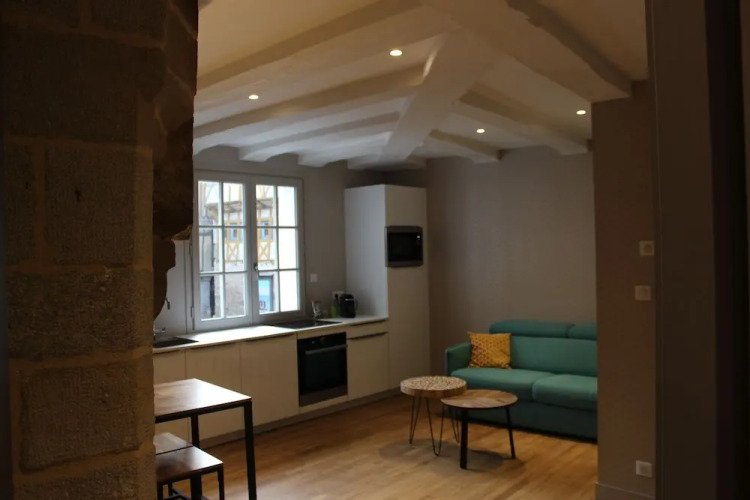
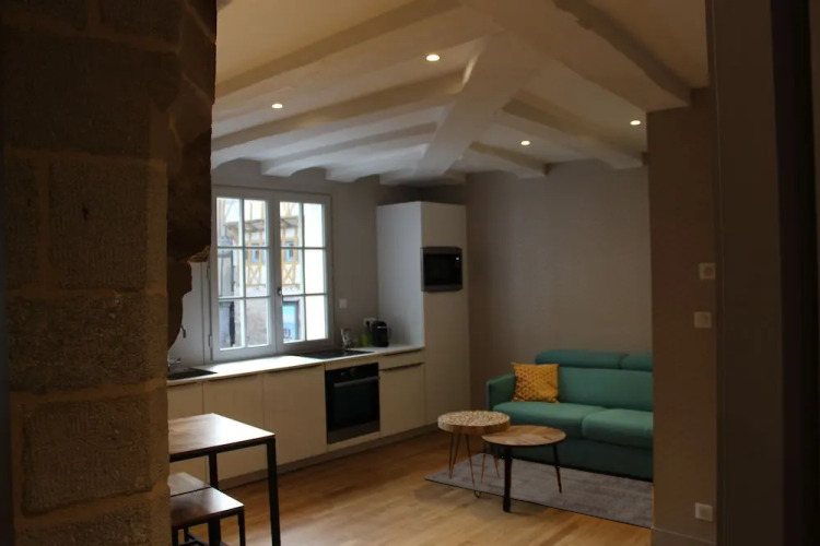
+ rug [423,452,654,530]
